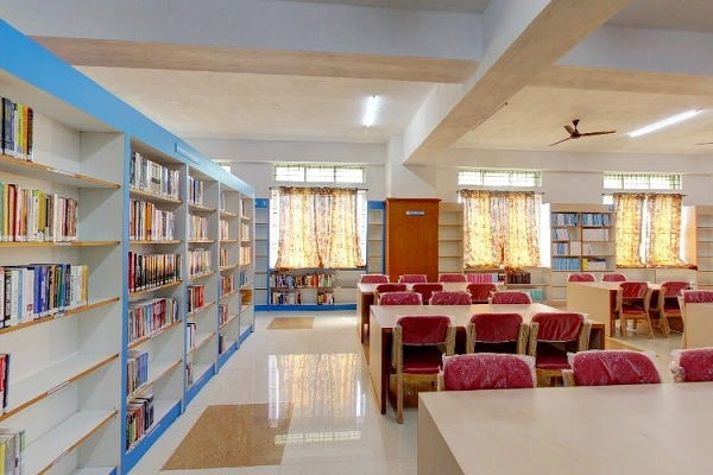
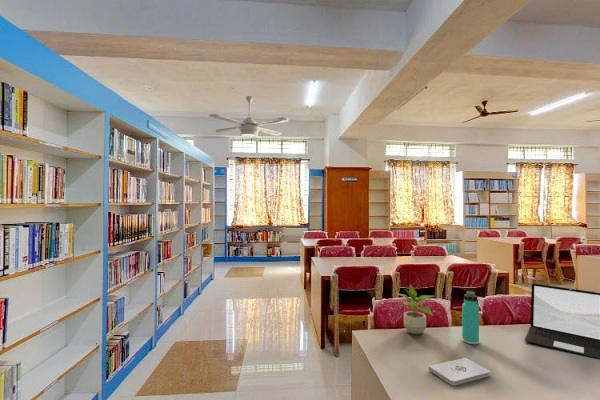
+ ceiling fan [208,95,290,138]
+ laptop [524,283,600,360]
+ thermos bottle [461,290,480,345]
+ notepad [428,357,491,386]
+ potted plant [395,283,434,335]
